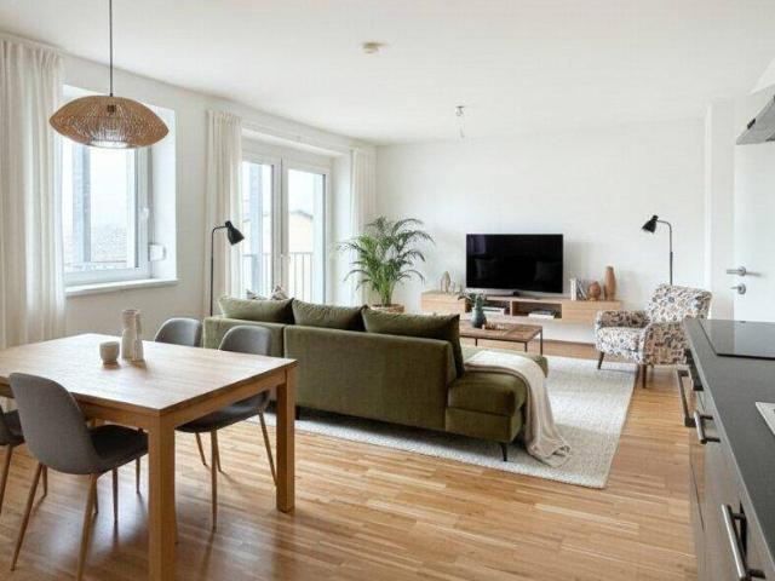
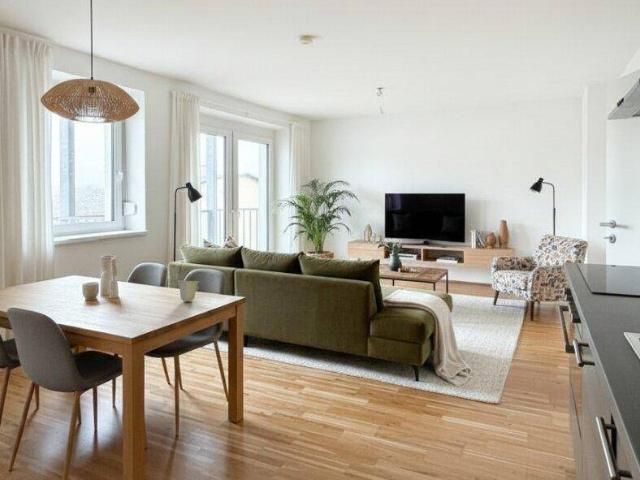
+ cup [176,280,200,302]
